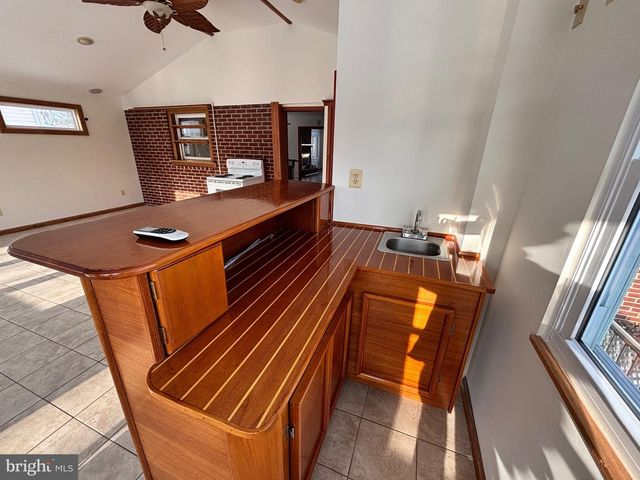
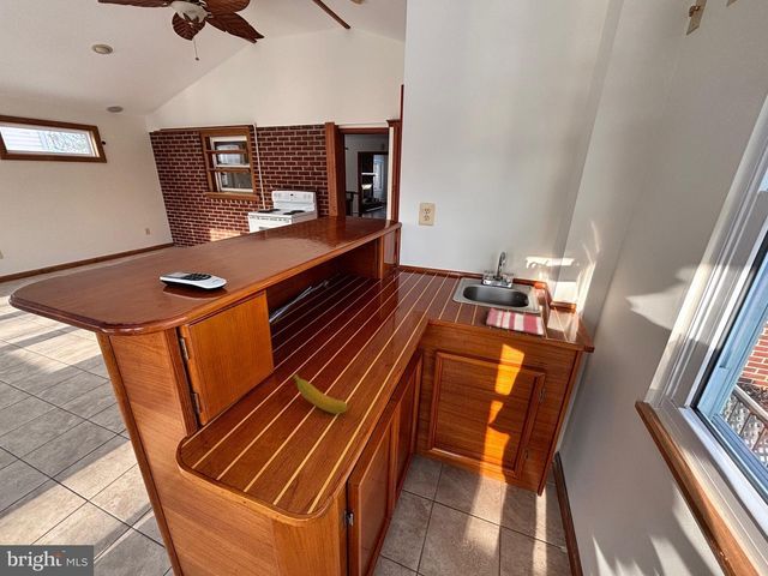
+ dish towel [485,307,546,336]
+ banana [292,372,349,415]
